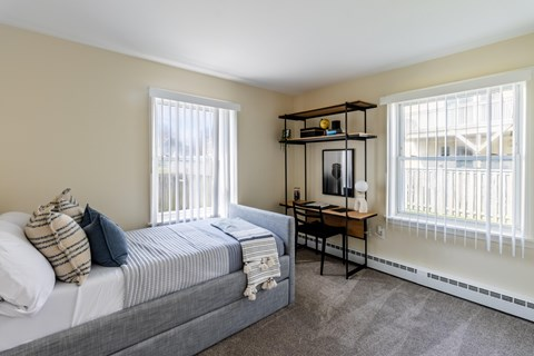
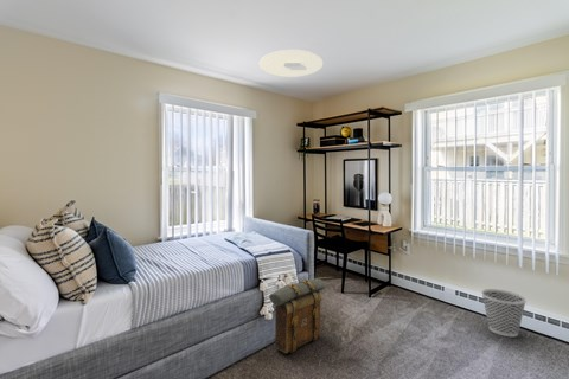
+ wastebasket [480,288,528,338]
+ backpack [268,277,327,355]
+ ceiling light [258,49,324,78]
